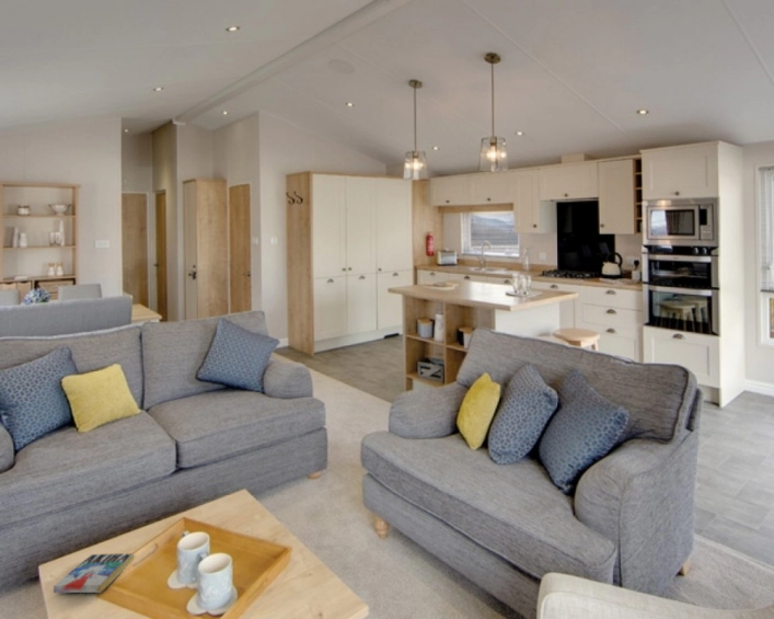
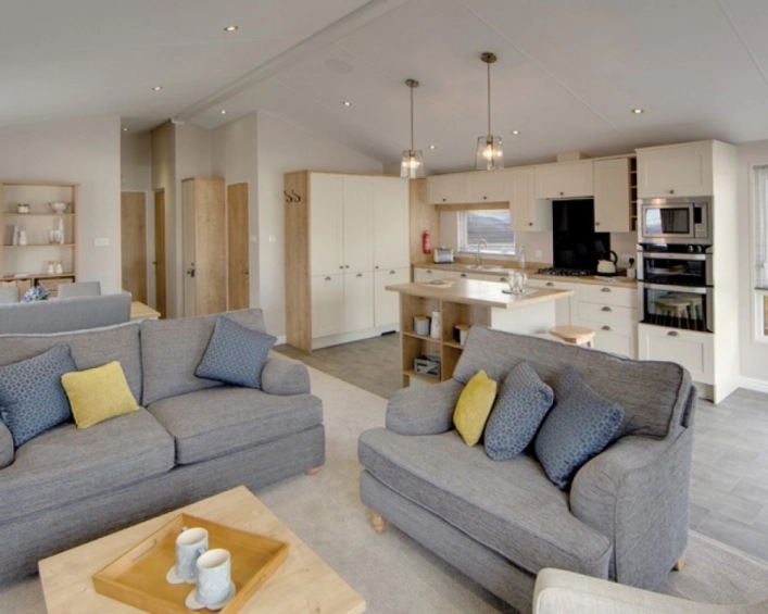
- book [53,552,135,594]
